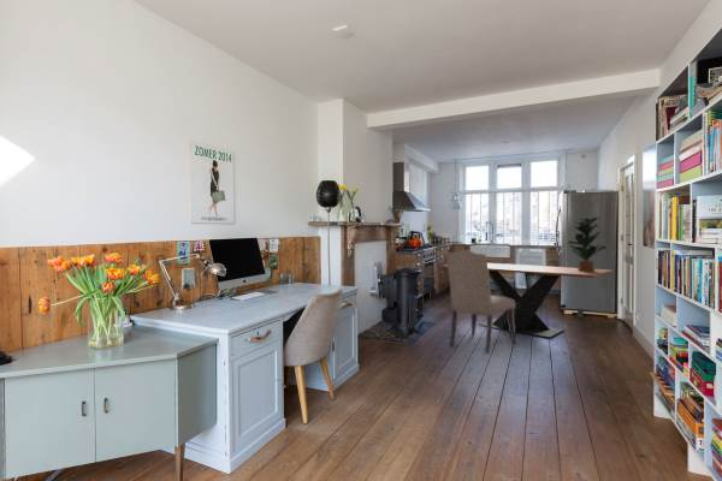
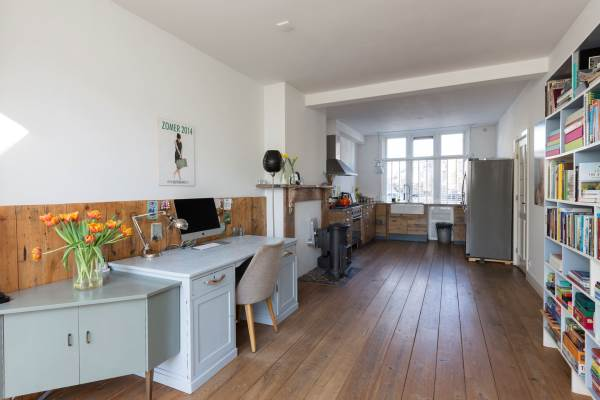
- dining table [440,262,614,339]
- potted plant [568,216,608,272]
- chair [445,249,517,355]
